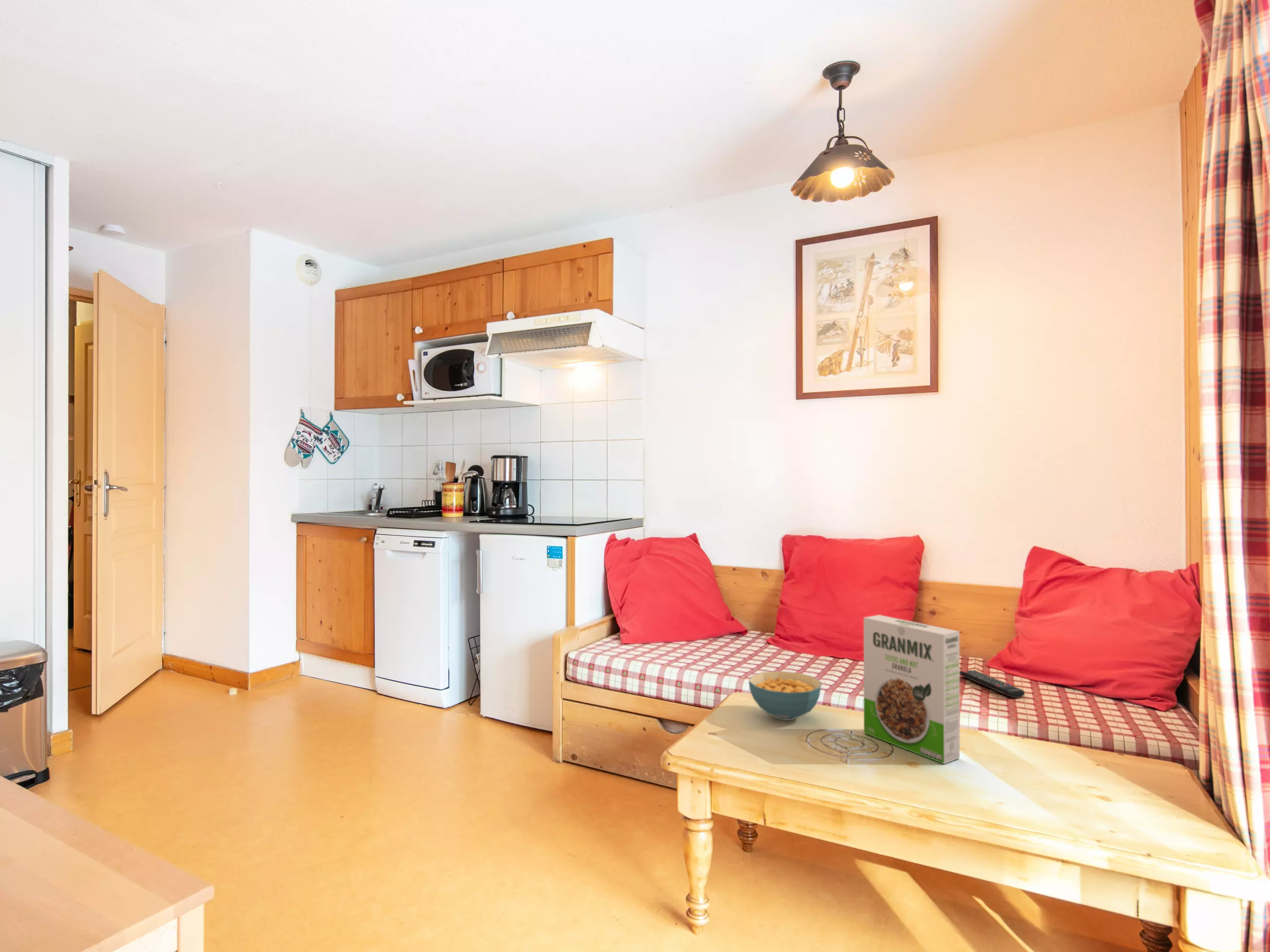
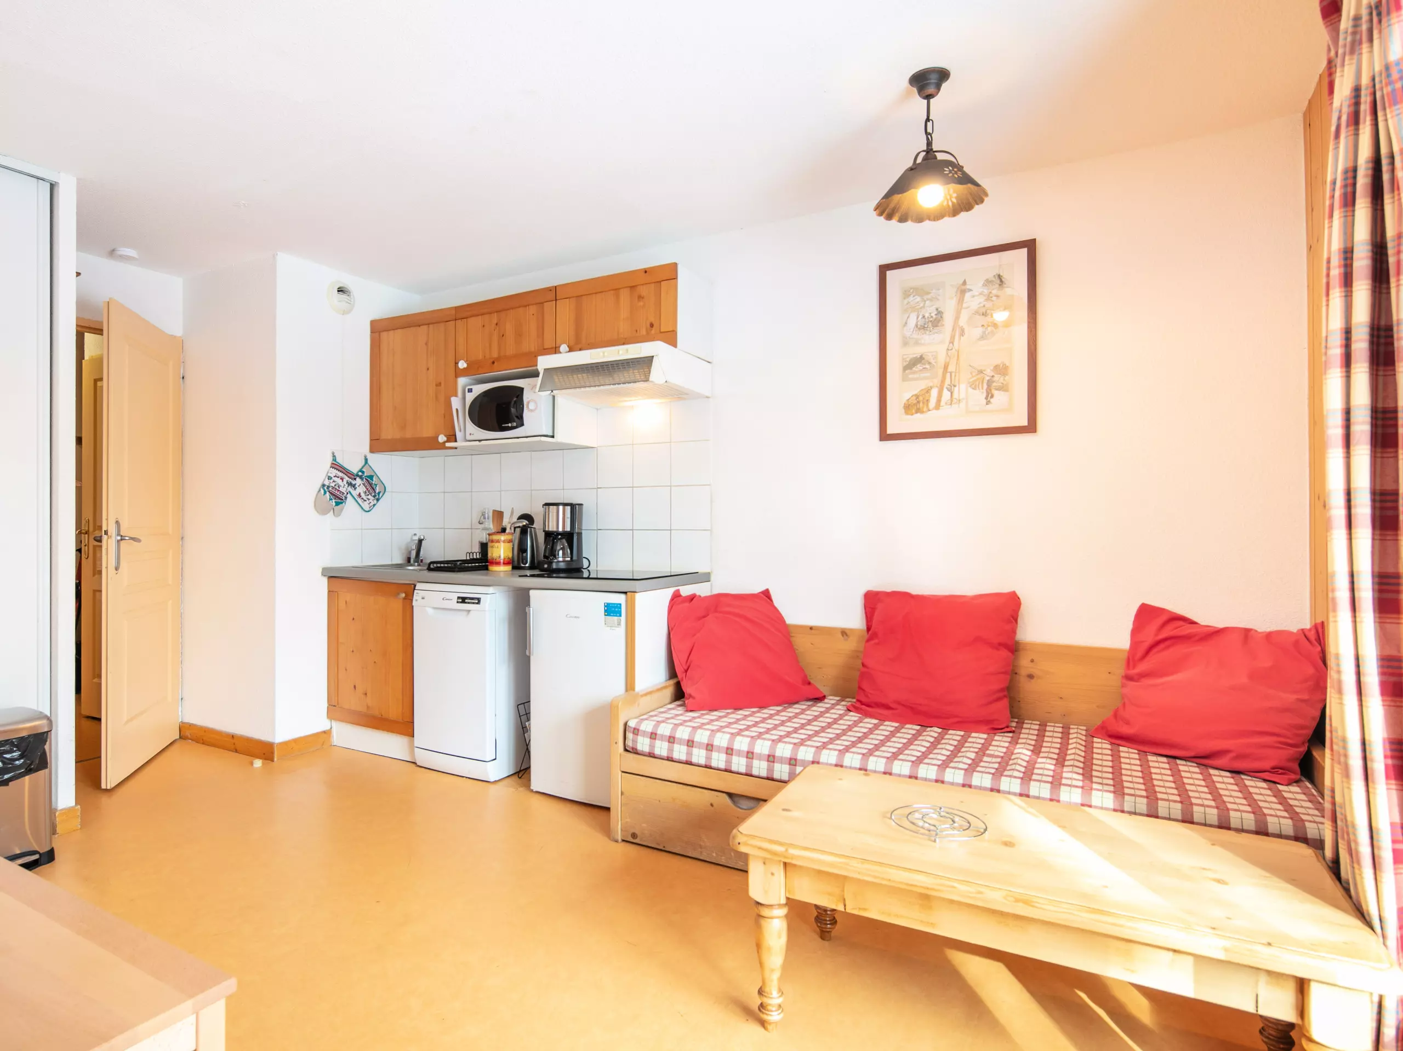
- cereal bowl [748,671,822,721]
- remote control [959,669,1025,699]
- cereal box [863,614,960,765]
